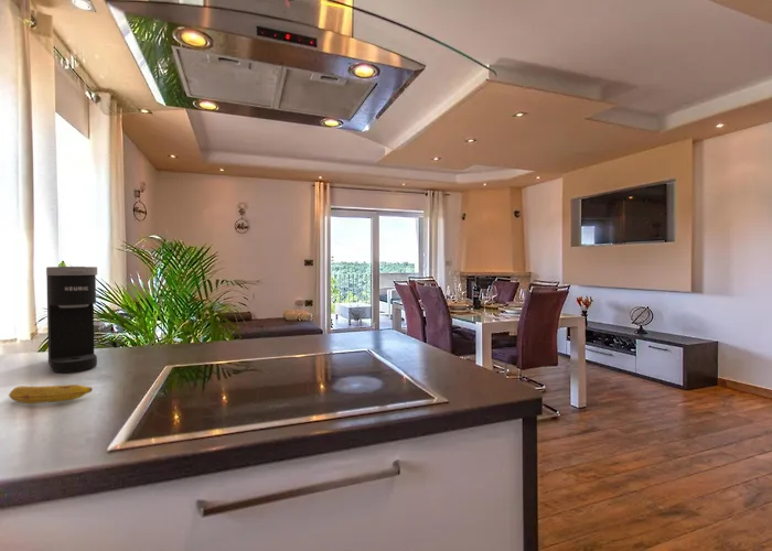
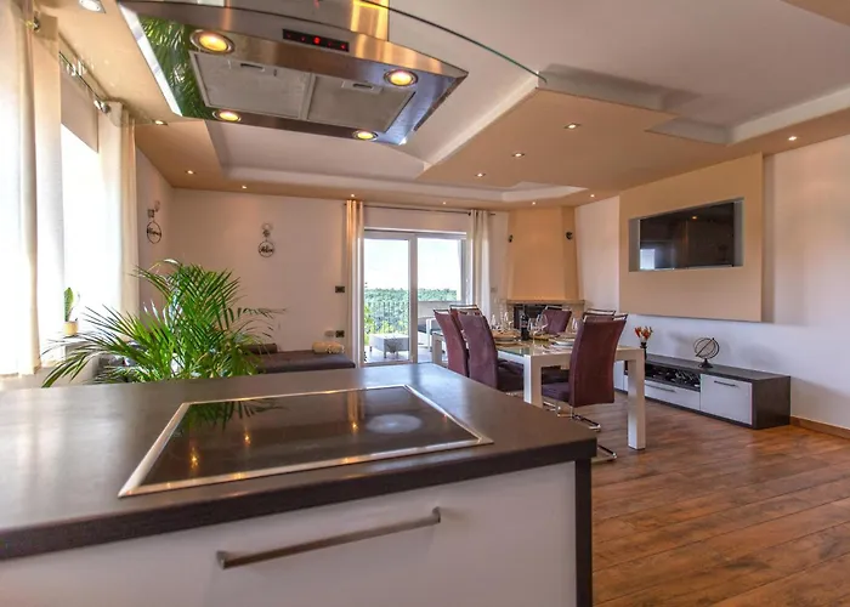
- fruit [8,383,94,404]
- coffee maker [45,266,98,374]
